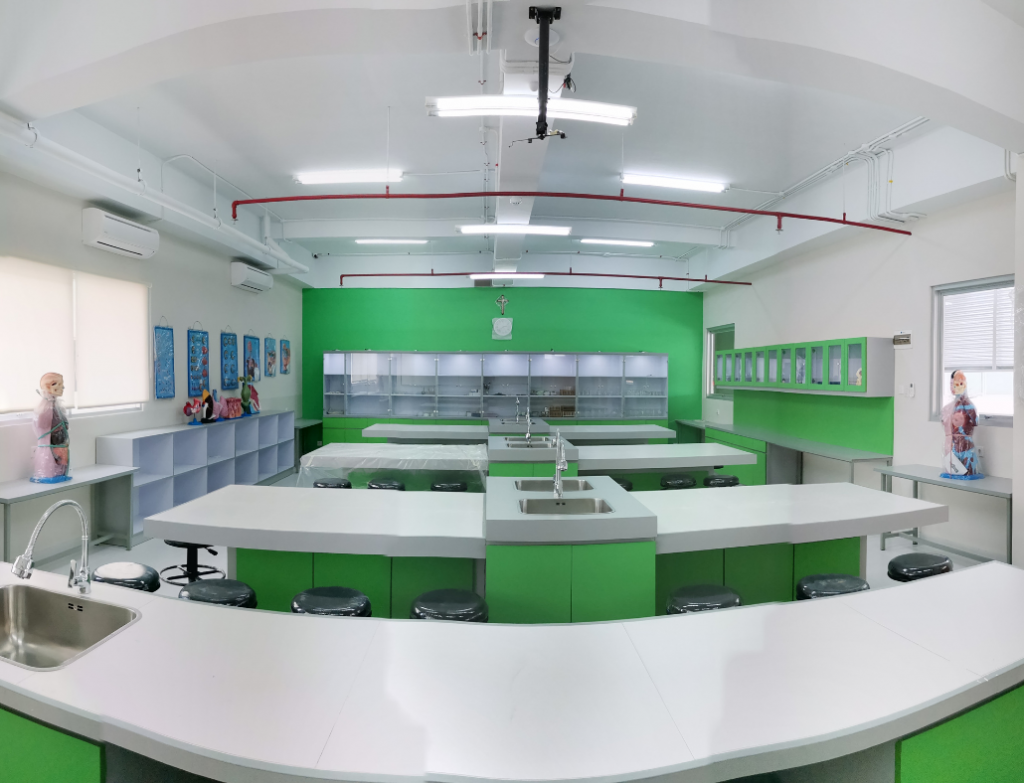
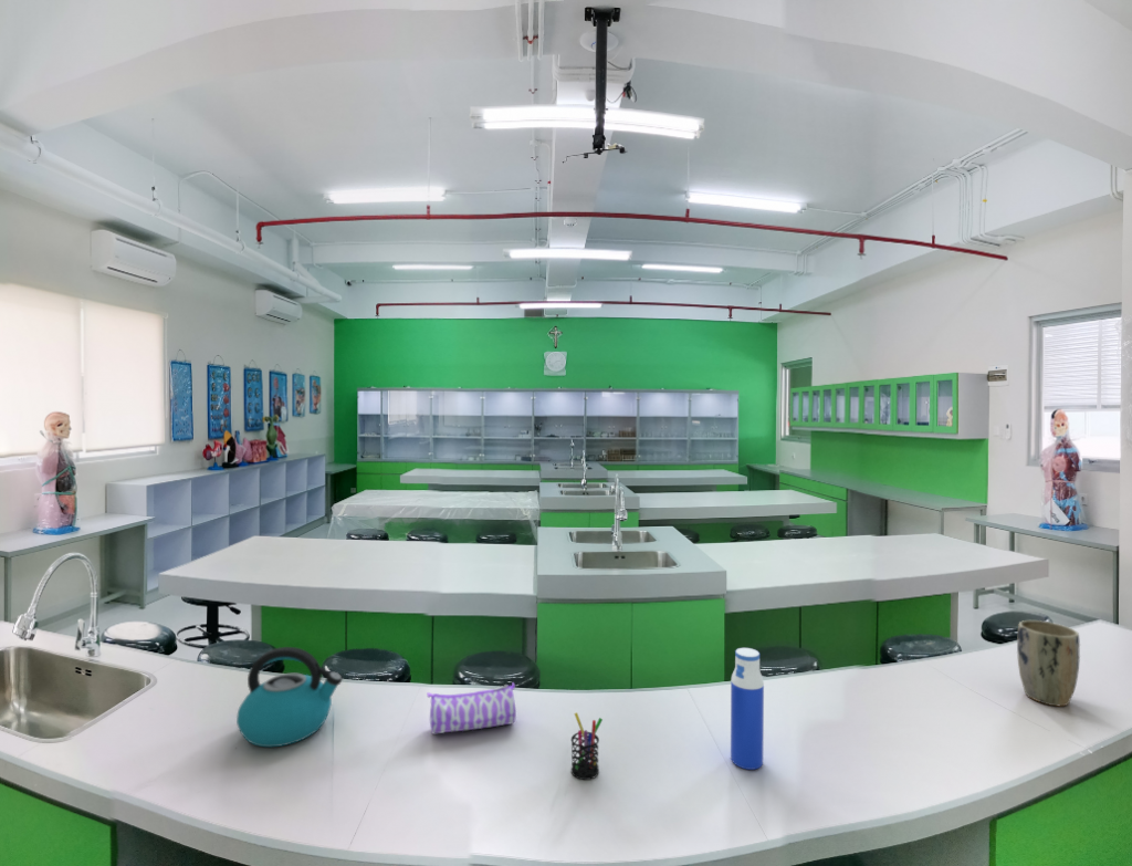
+ pencil case [426,681,517,735]
+ plant pot [1016,619,1081,707]
+ kettle [235,646,344,748]
+ pen holder [570,711,604,781]
+ water bottle [730,647,765,771]
